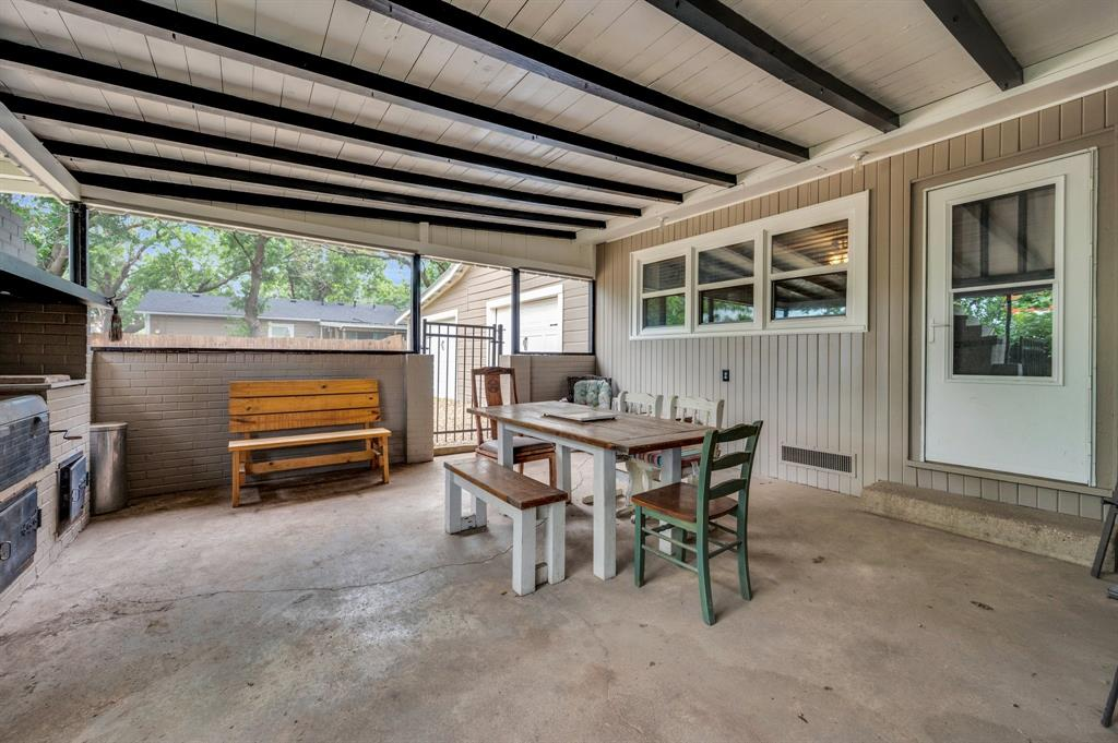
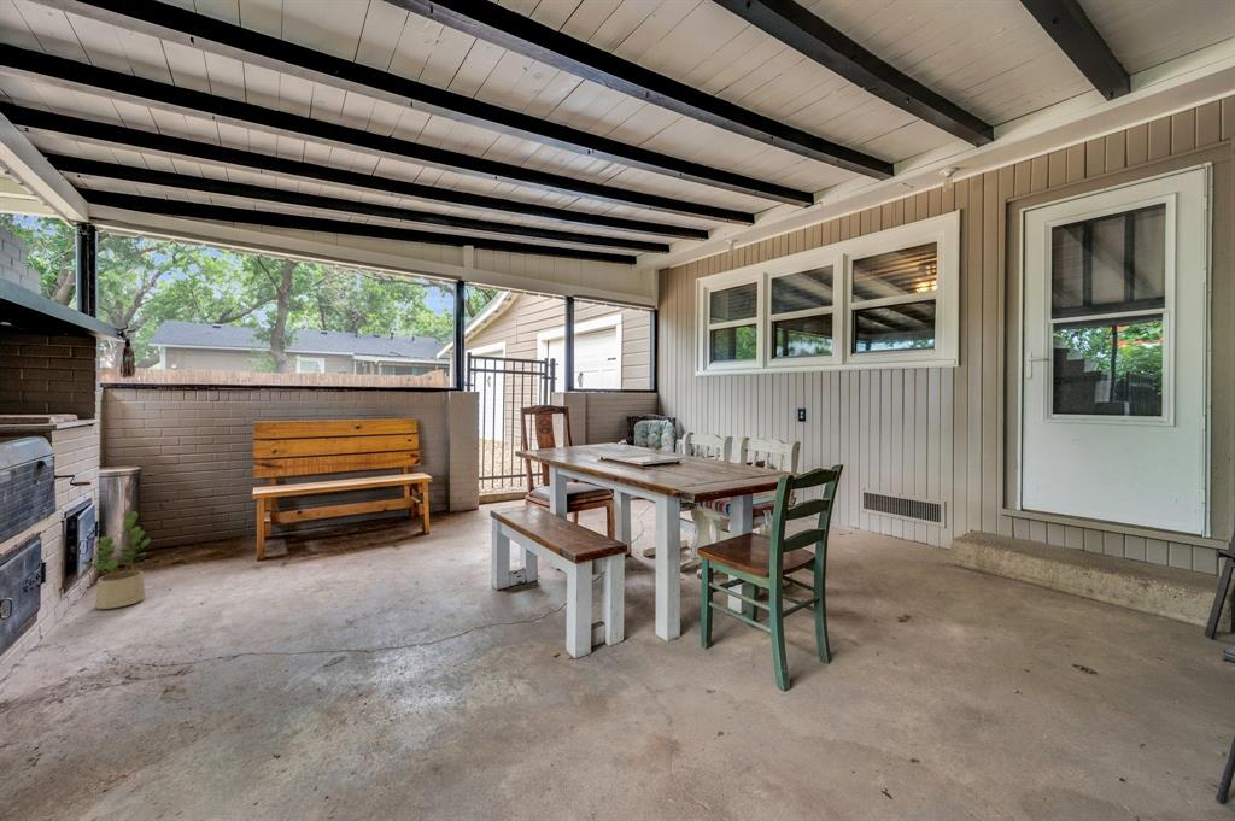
+ potted plant [81,510,152,610]
